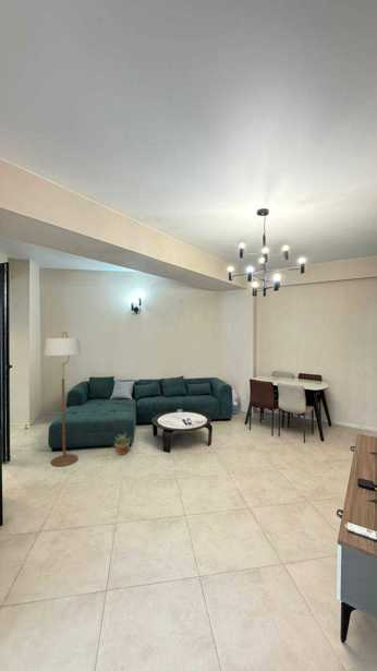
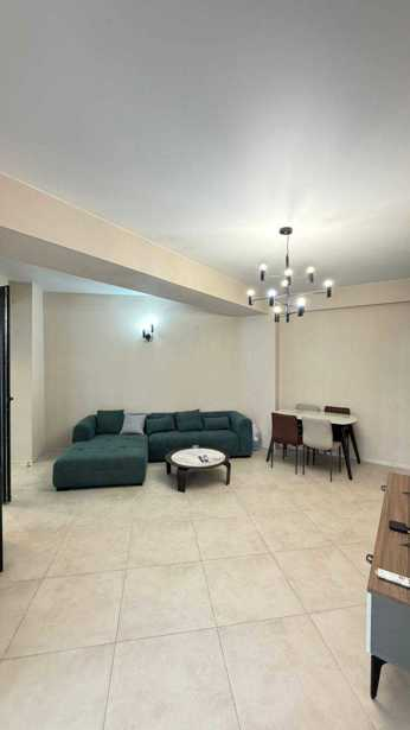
- floor lamp [42,331,82,467]
- potted plant [112,433,132,456]
